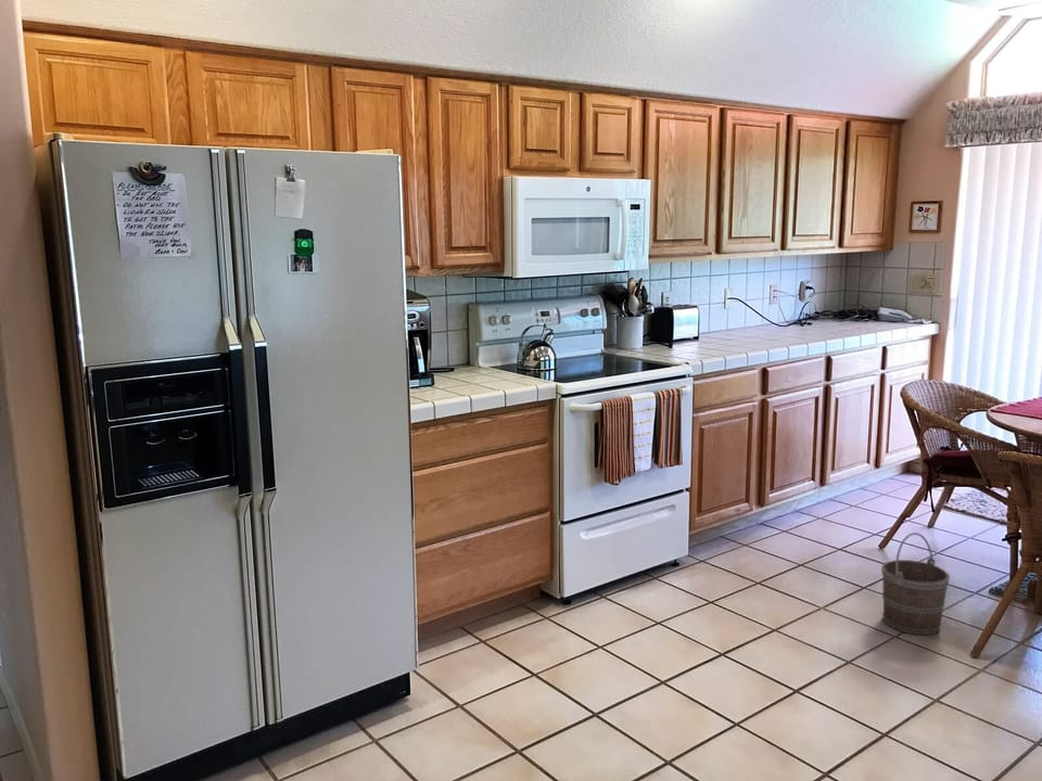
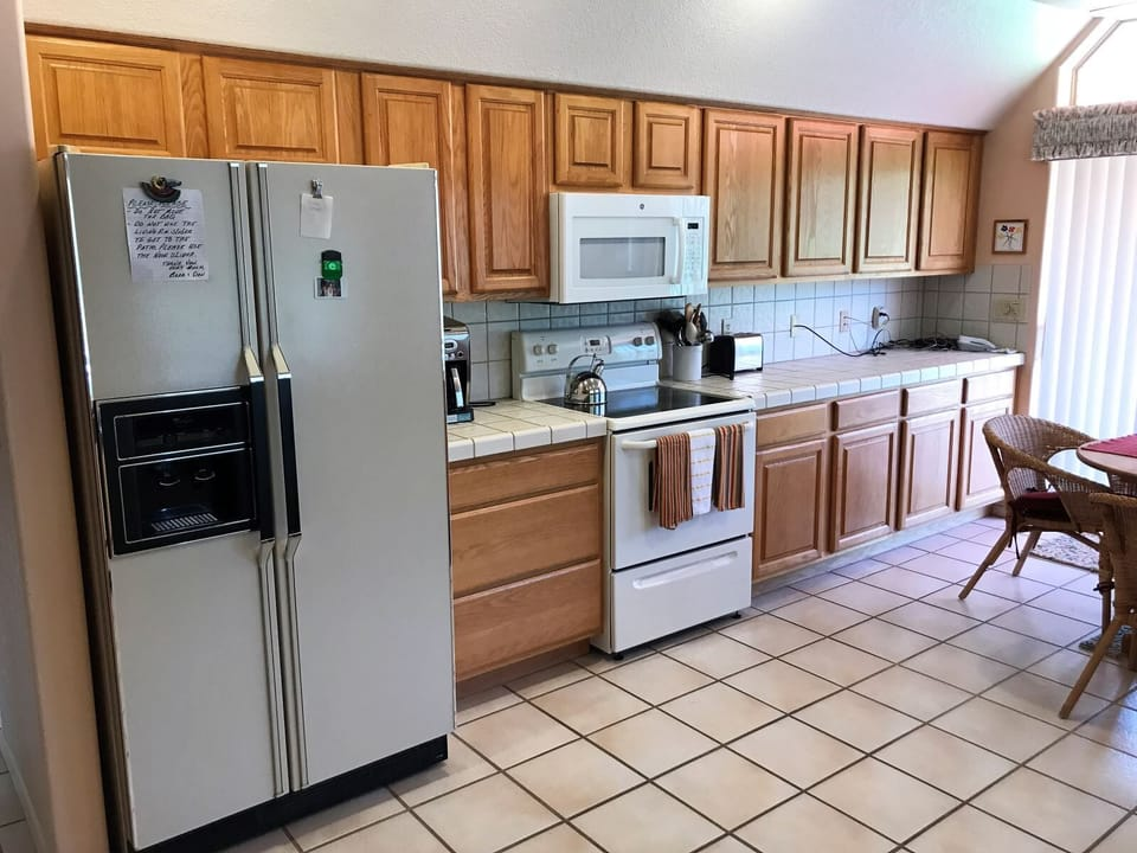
- bucket [880,532,951,636]
